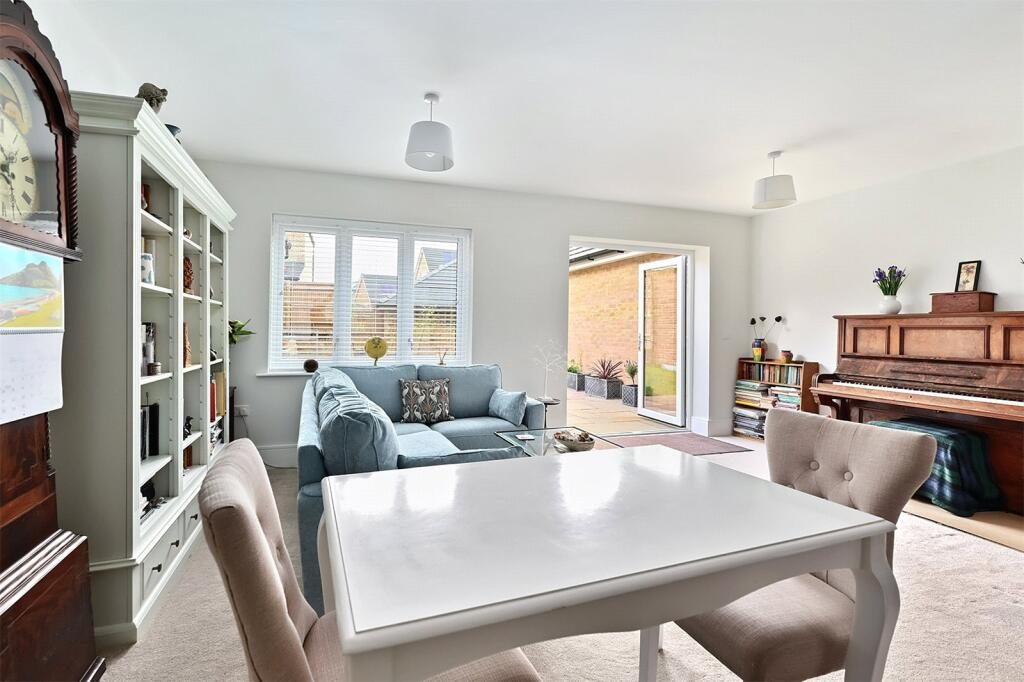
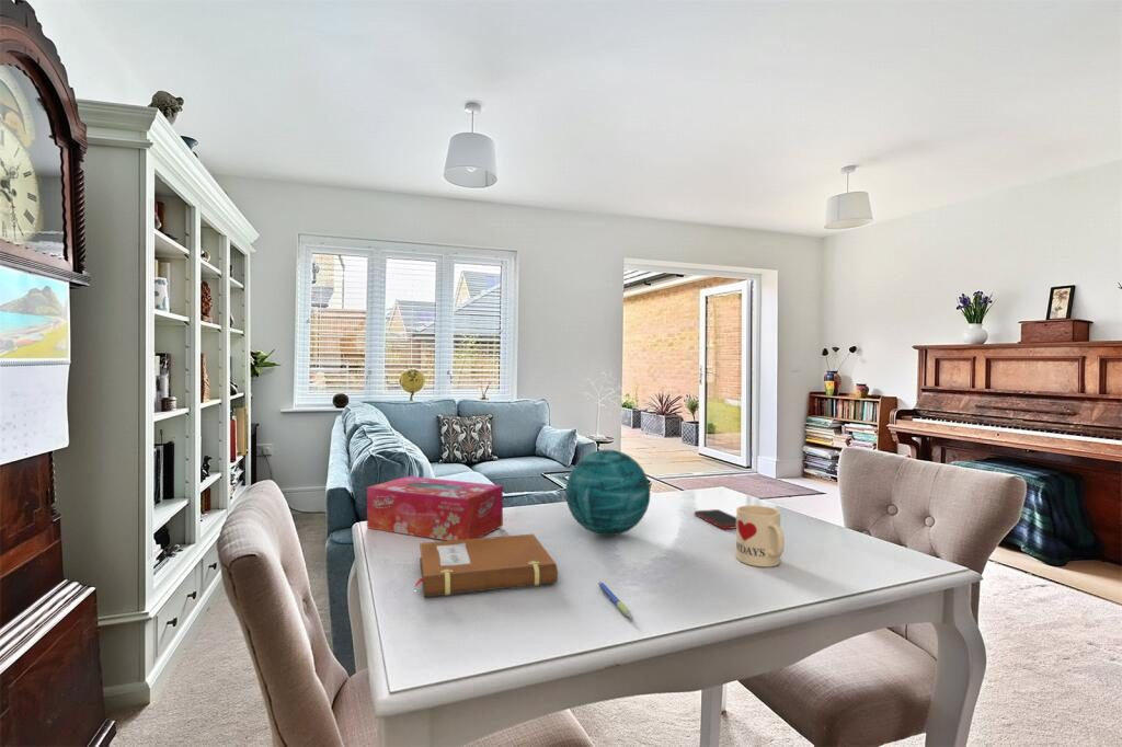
+ notebook [413,533,559,598]
+ cell phone [694,508,736,530]
+ tissue box [366,475,504,541]
+ decorative orb [564,449,651,537]
+ mug [735,505,786,567]
+ pen [597,581,634,621]
